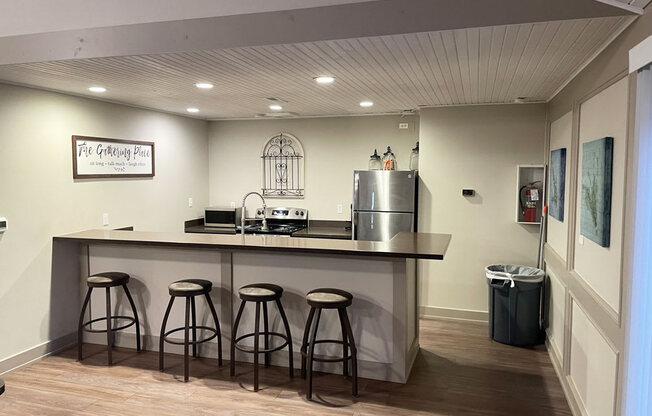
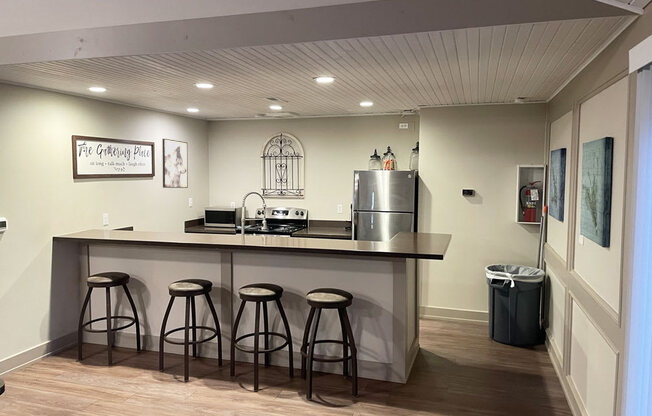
+ wall art [161,138,189,189]
